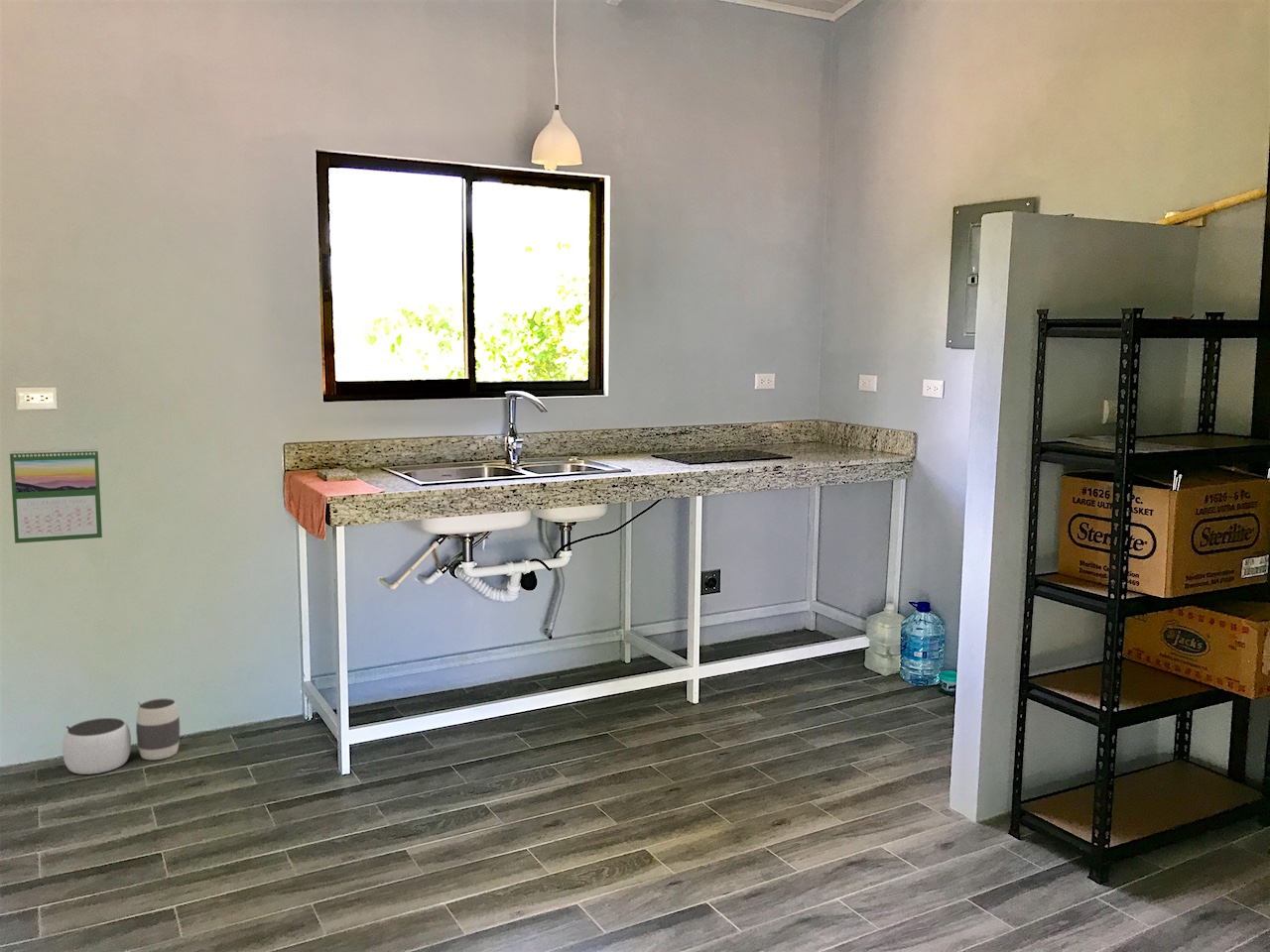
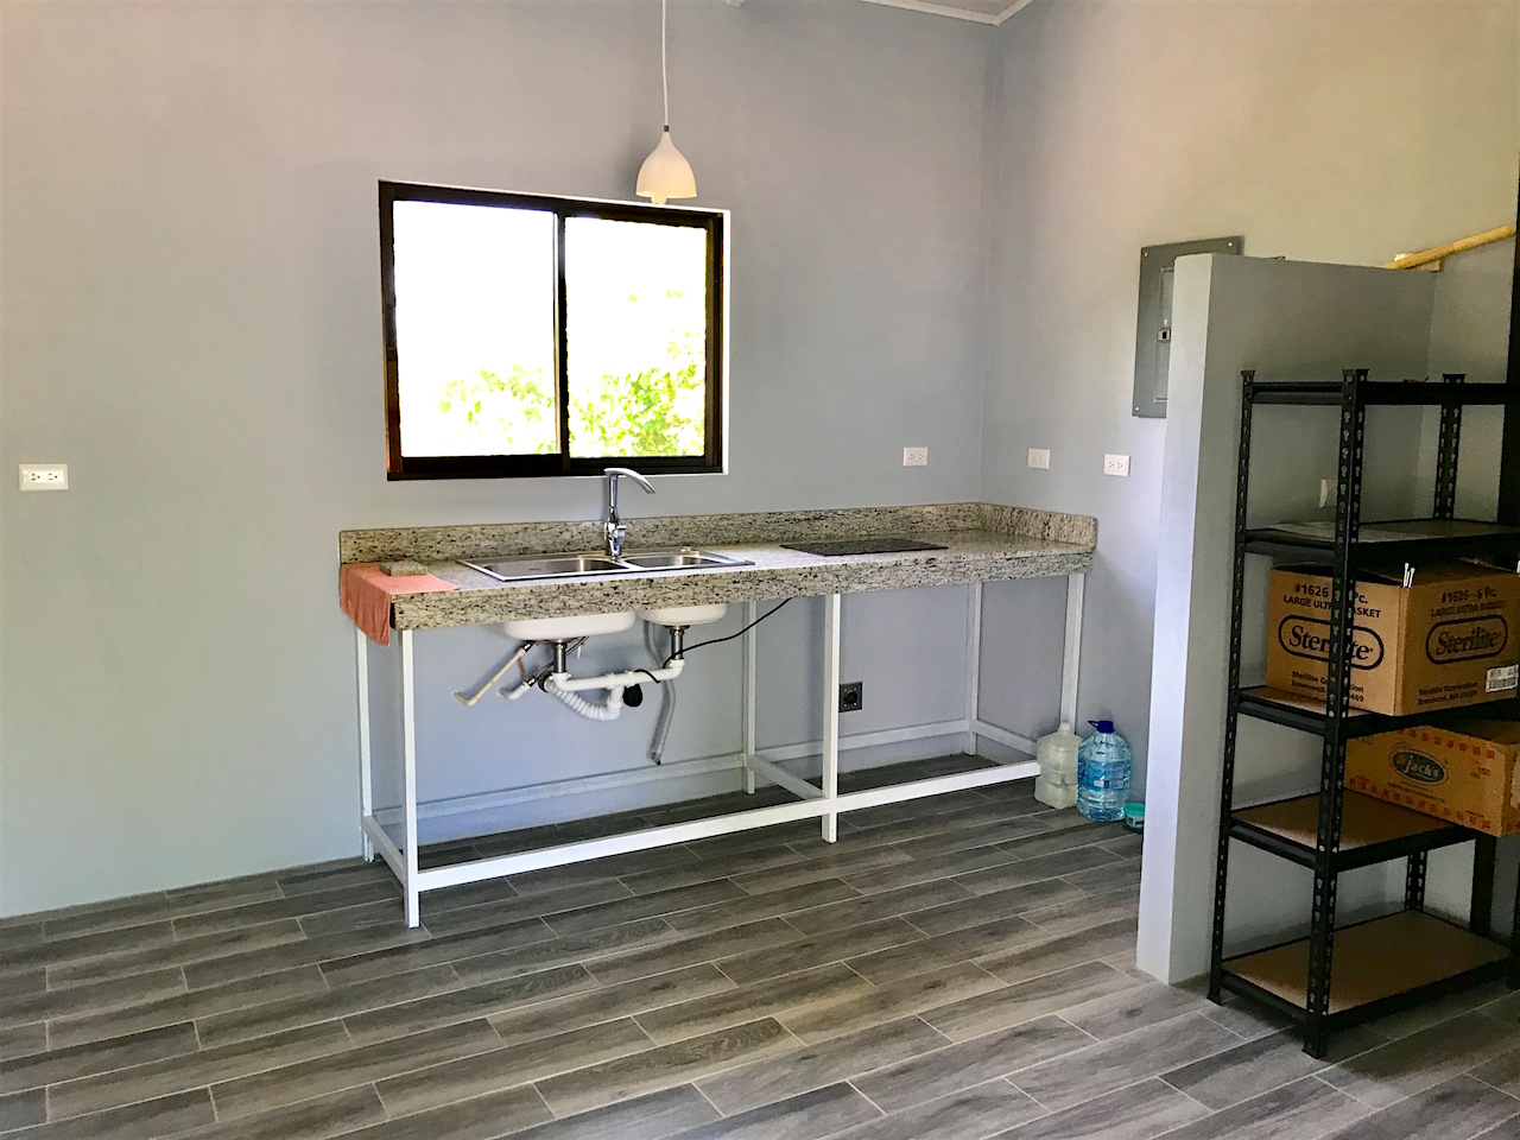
- waste basket [62,697,181,775]
- calendar [9,447,103,544]
